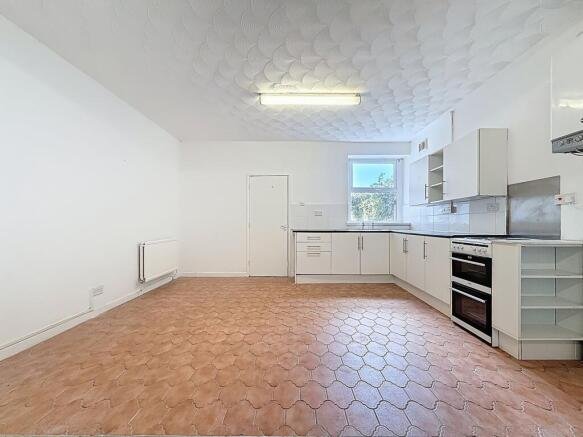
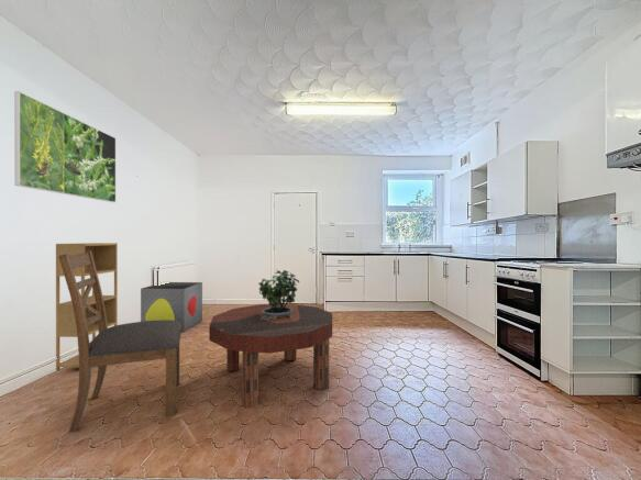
+ potted plant [257,268,300,320]
+ shelving unit [55,242,119,372]
+ coffee table [208,303,333,409]
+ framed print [13,90,117,203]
+ storage bin [140,281,203,334]
+ chair [58,250,183,434]
